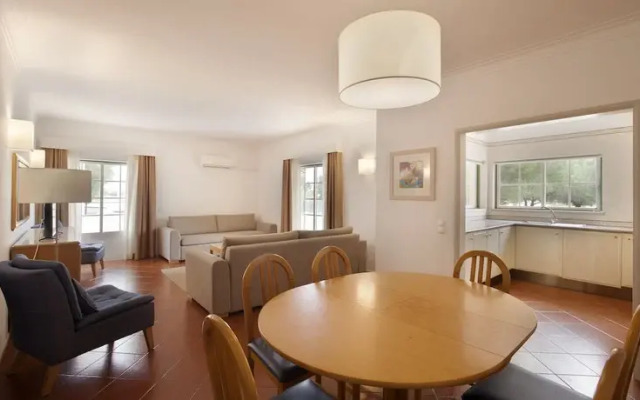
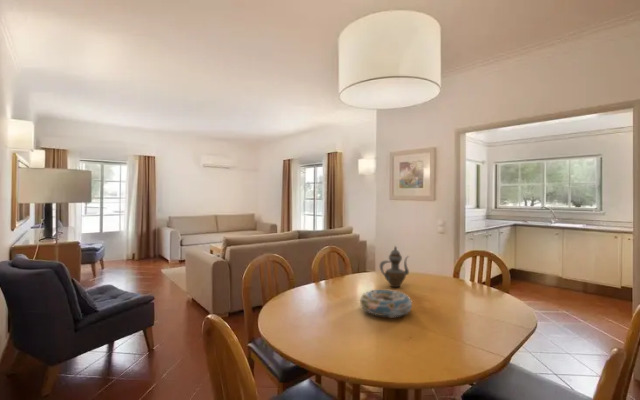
+ teapot [379,244,410,288]
+ decorative bowl [359,288,413,319]
